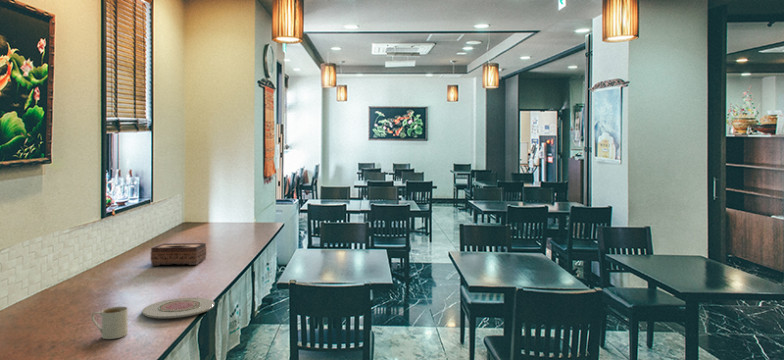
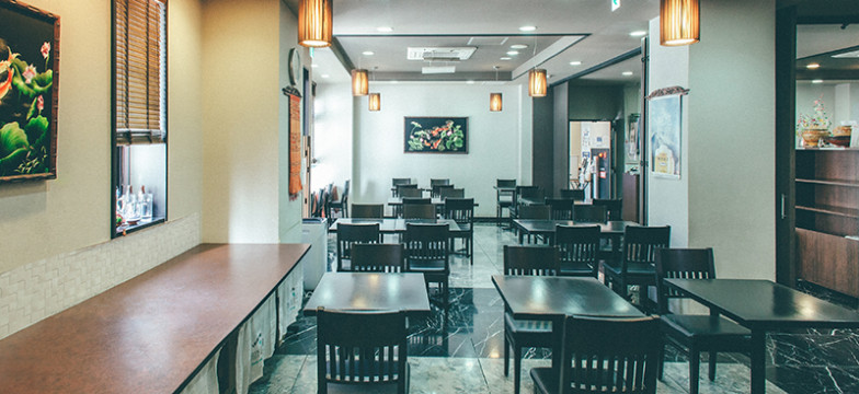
- plate [141,297,215,319]
- mug [90,306,129,340]
- tissue box [150,242,207,266]
